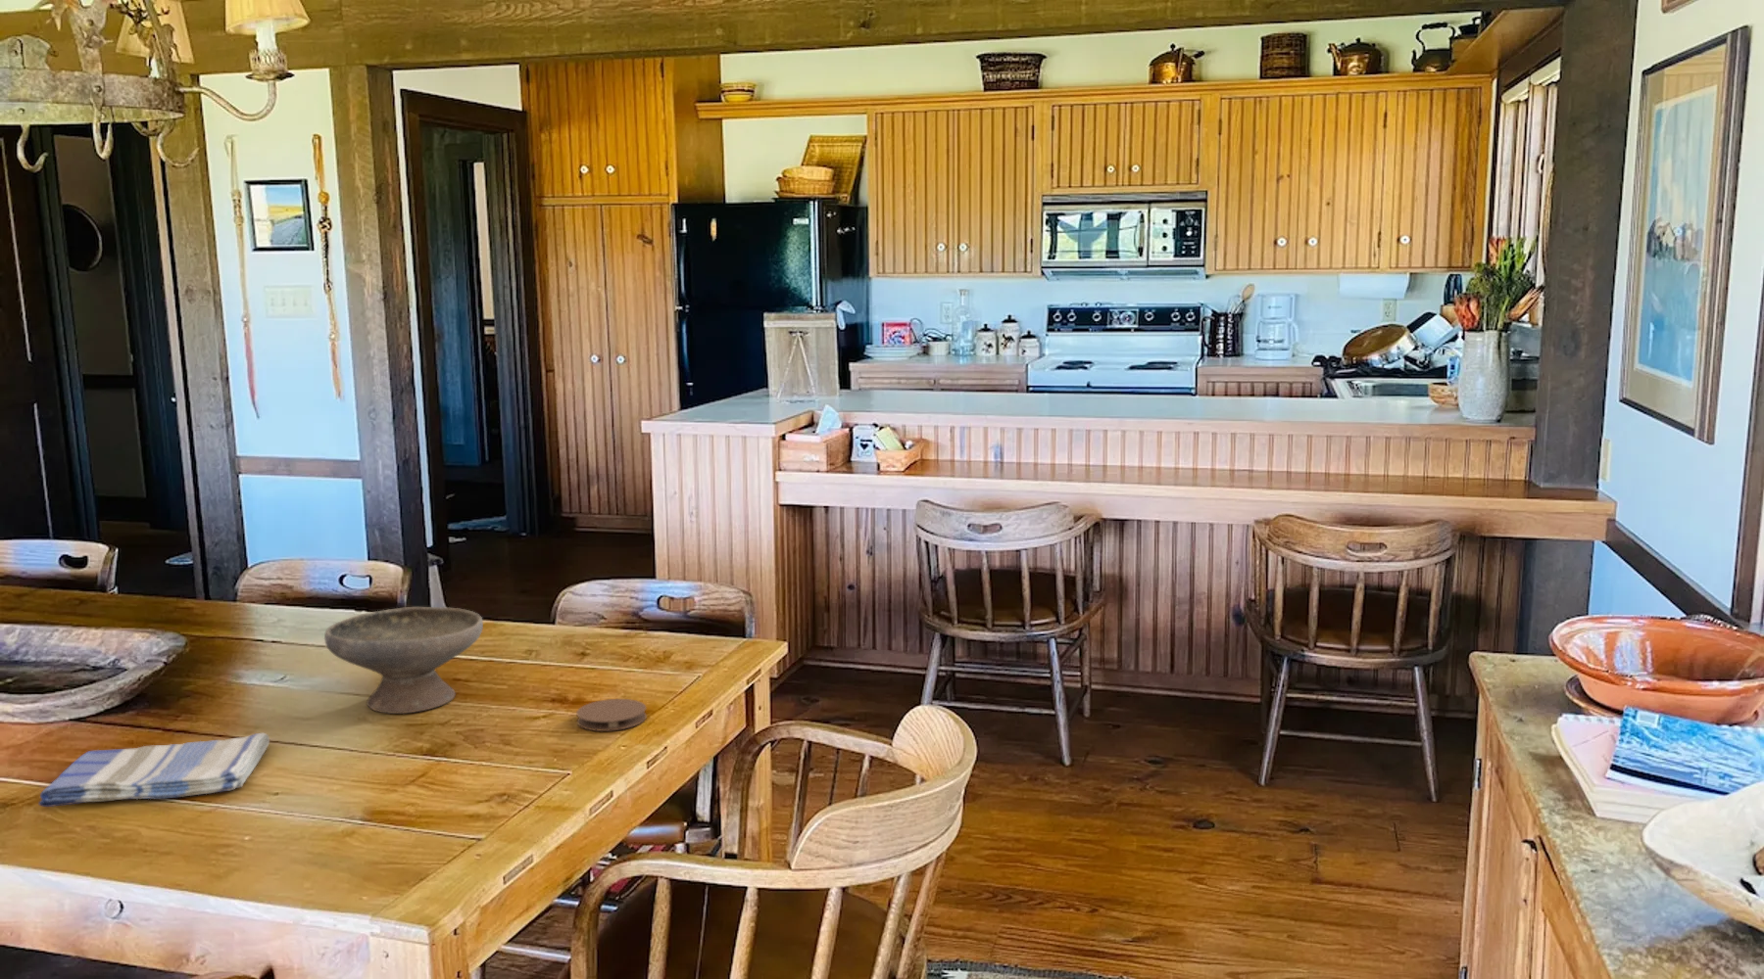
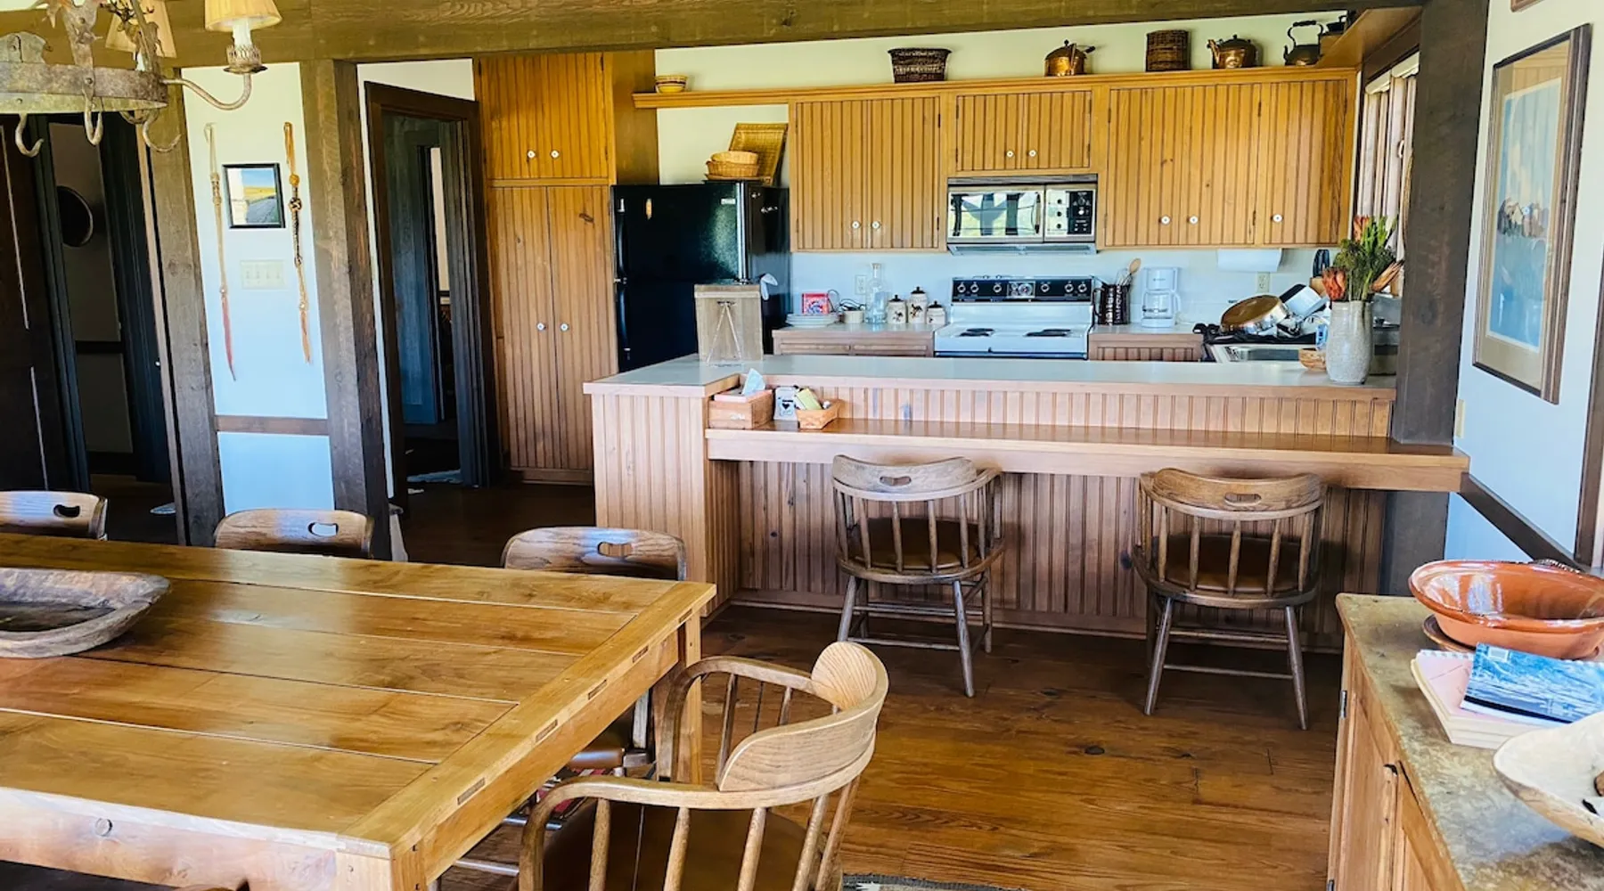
- coaster [576,698,648,732]
- dish towel [37,732,270,808]
- bowl [323,606,484,715]
